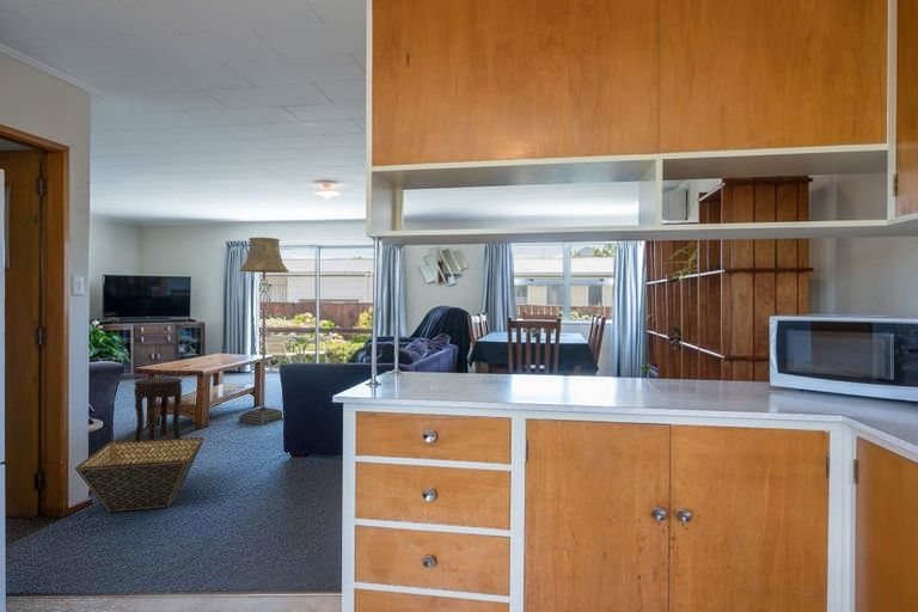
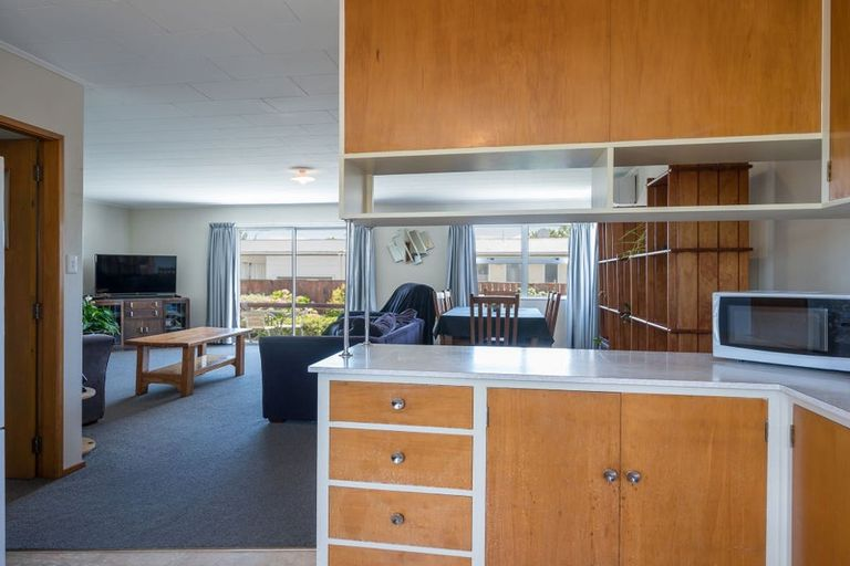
- basket [74,436,206,514]
- floor lamp [238,237,290,427]
- side table [133,377,183,441]
